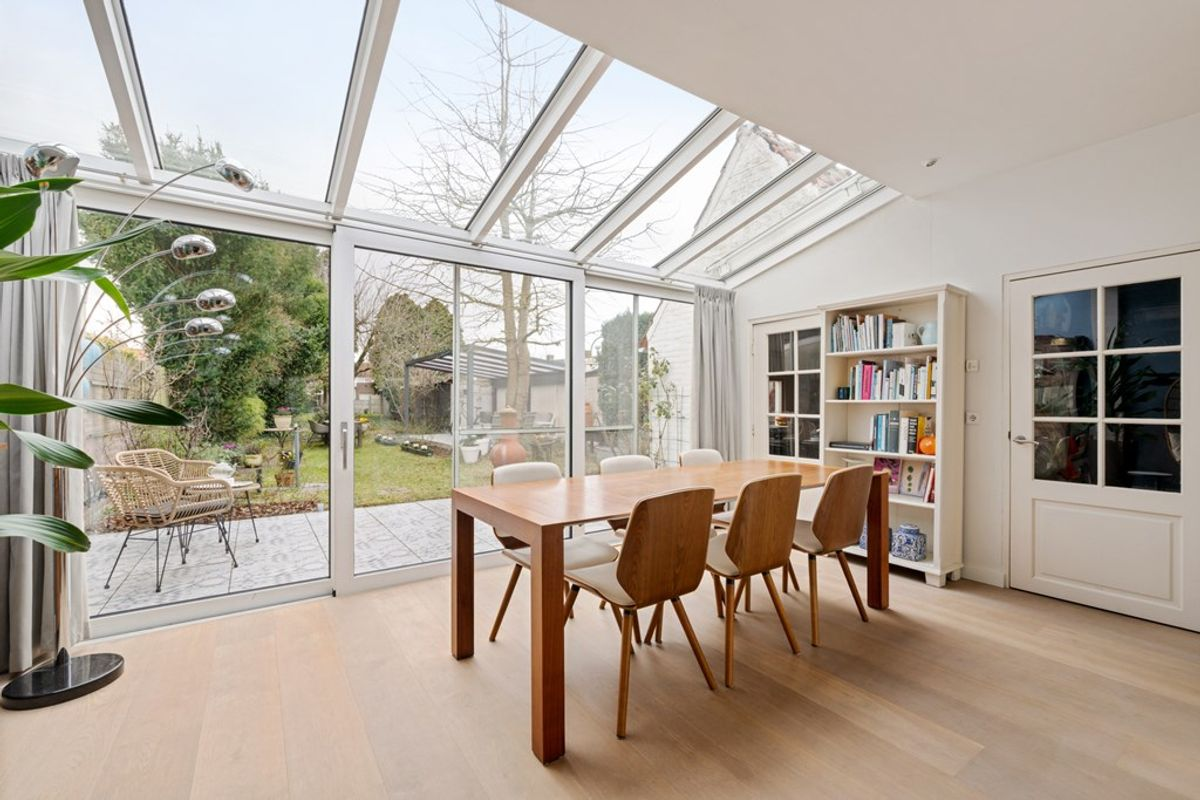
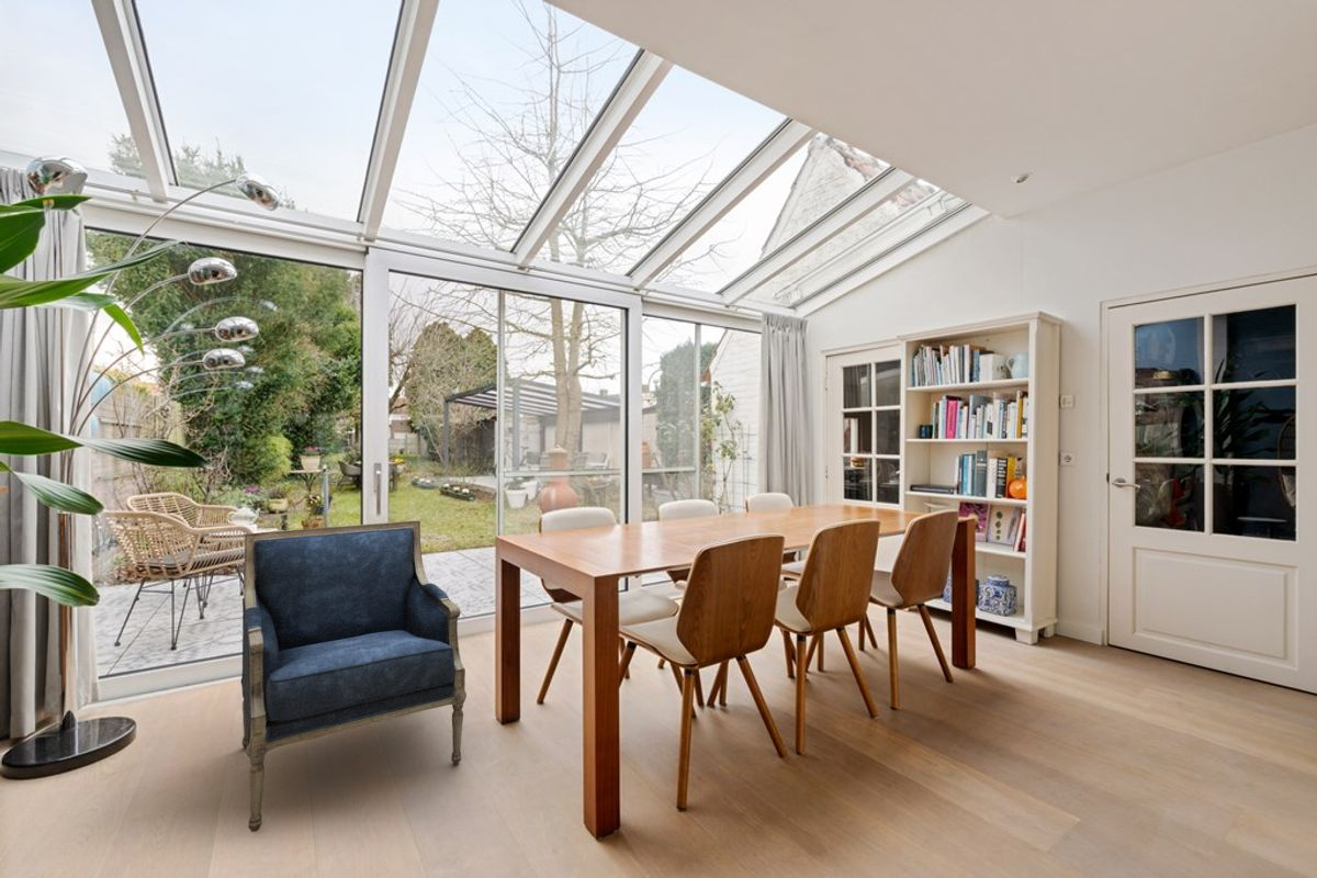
+ armchair [240,520,468,833]
